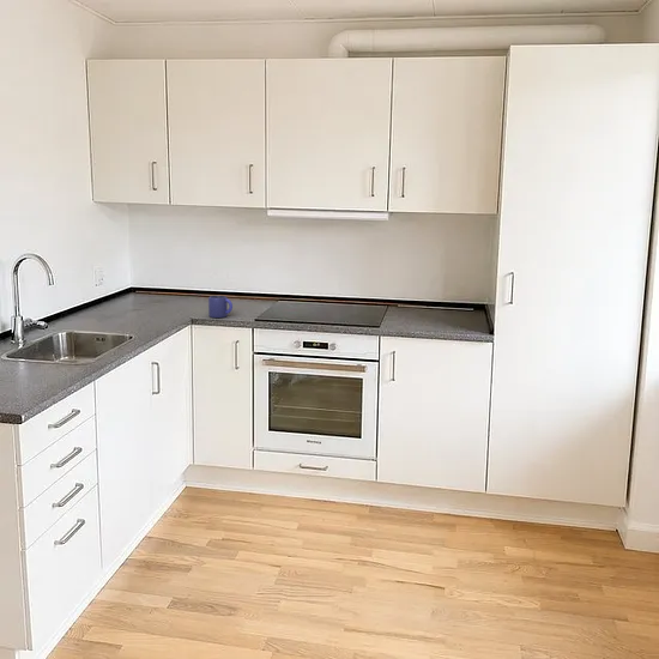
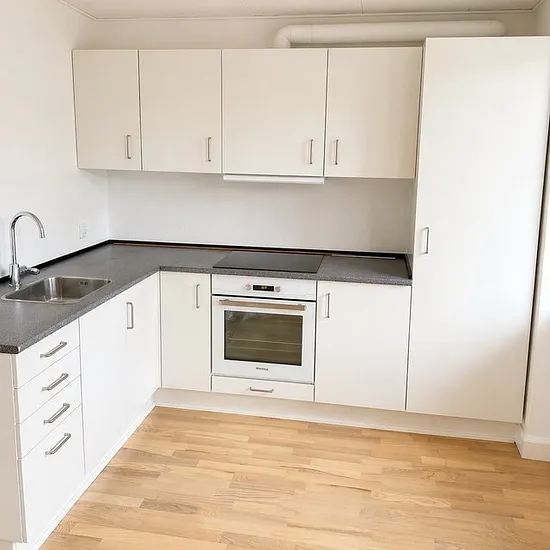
- mug [207,295,234,319]
